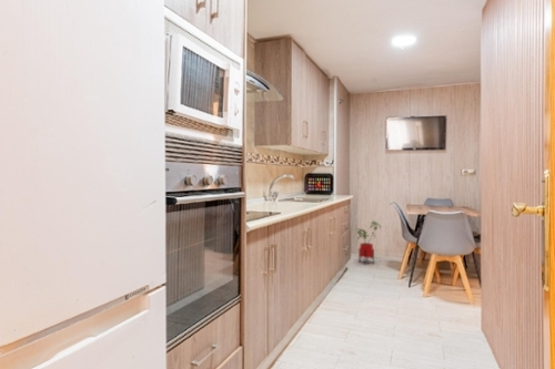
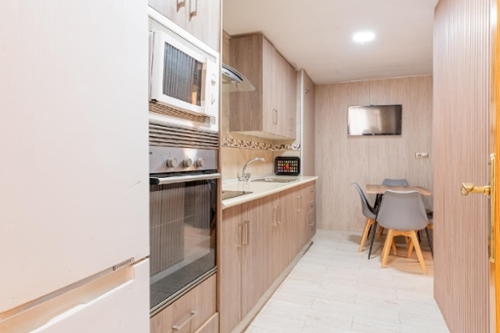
- house plant [354,219,384,266]
